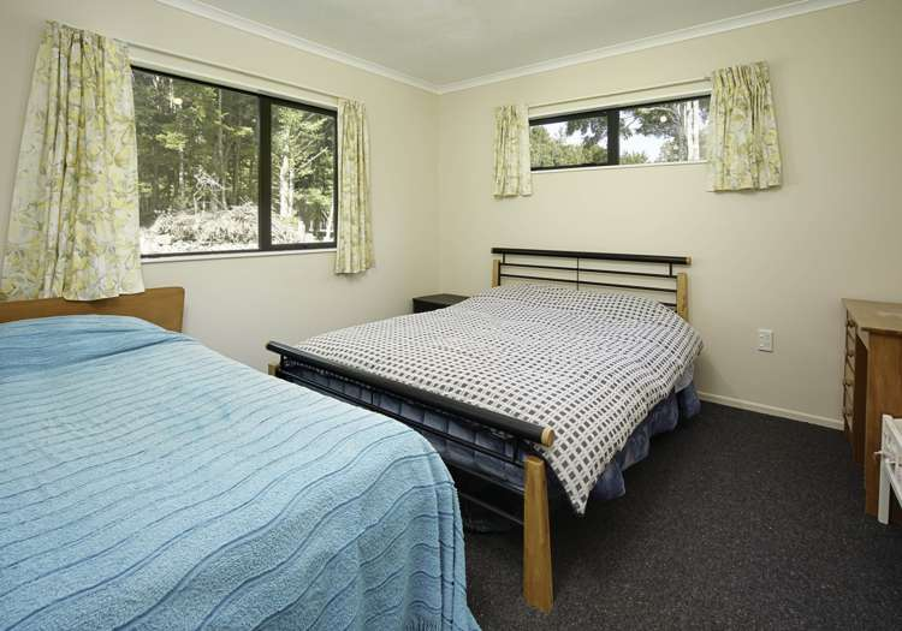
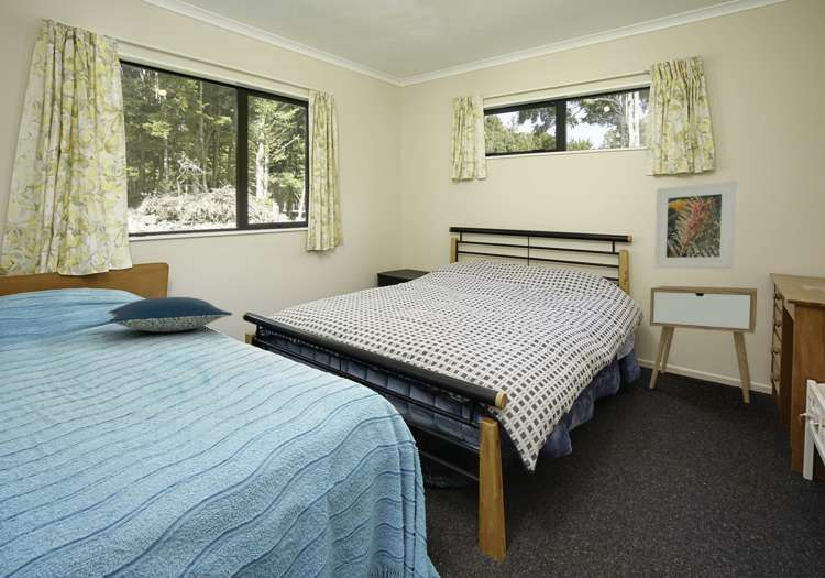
+ pillow [107,296,233,332]
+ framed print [653,181,737,270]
+ nightstand [648,285,759,404]
